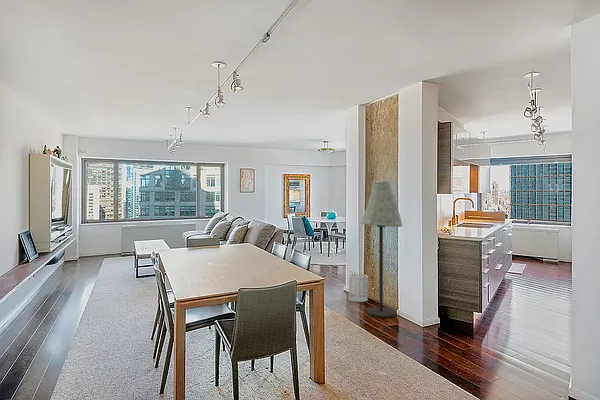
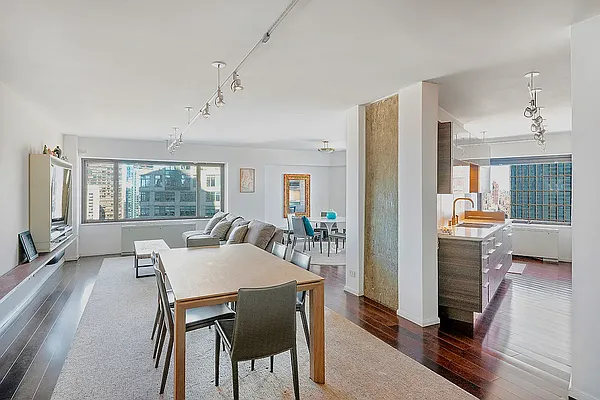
- floor lamp [359,180,404,319]
- wastebasket [348,273,369,303]
